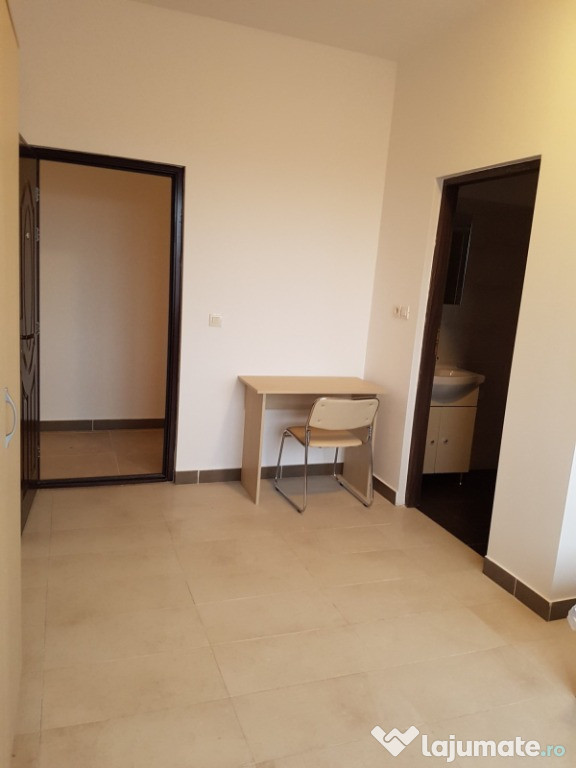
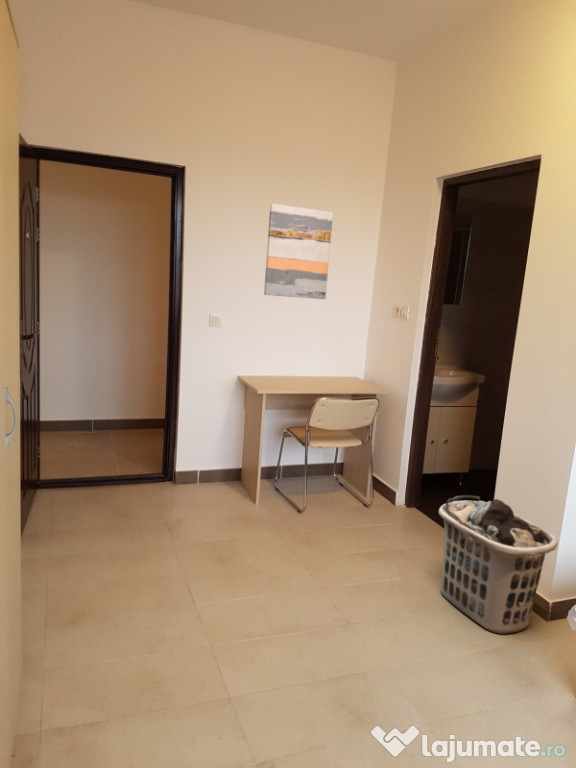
+ wall art [263,202,334,300]
+ clothes hamper [438,494,559,635]
